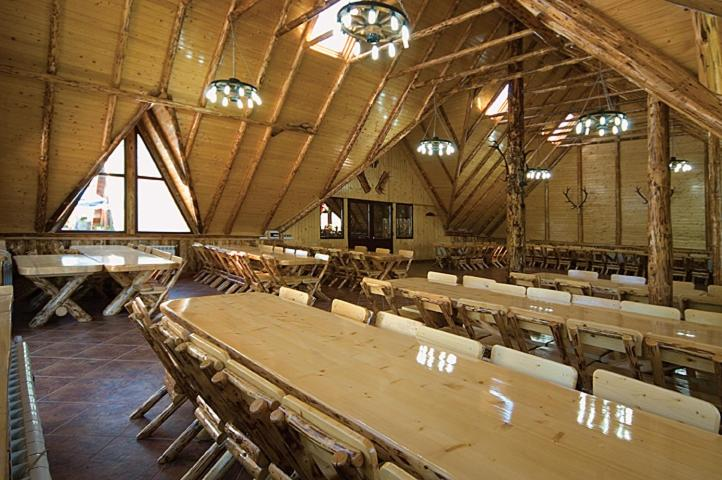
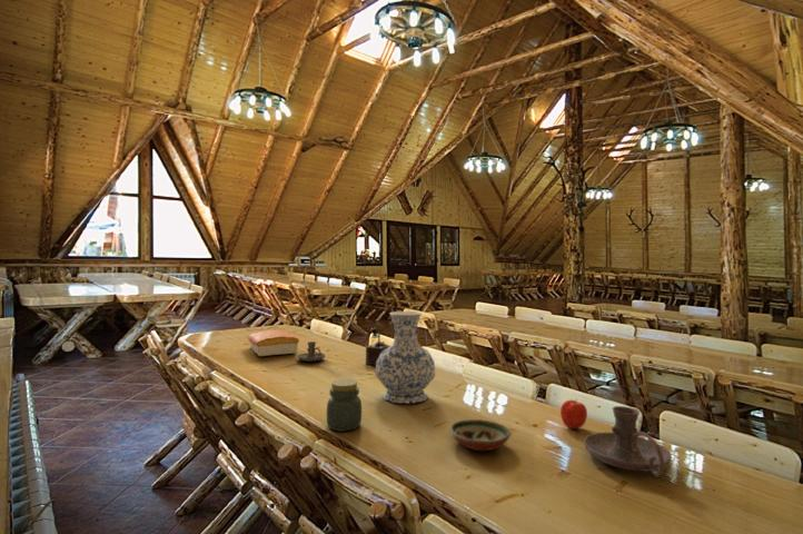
+ decorative bowl [449,418,512,452]
+ apple [559,398,588,429]
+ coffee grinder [365,327,391,367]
+ candle holder [583,405,673,477]
+ bread loaf [247,329,300,357]
+ jar [326,378,363,433]
+ candle holder [297,340,326,363]
+ vase [375,310,436,405]
